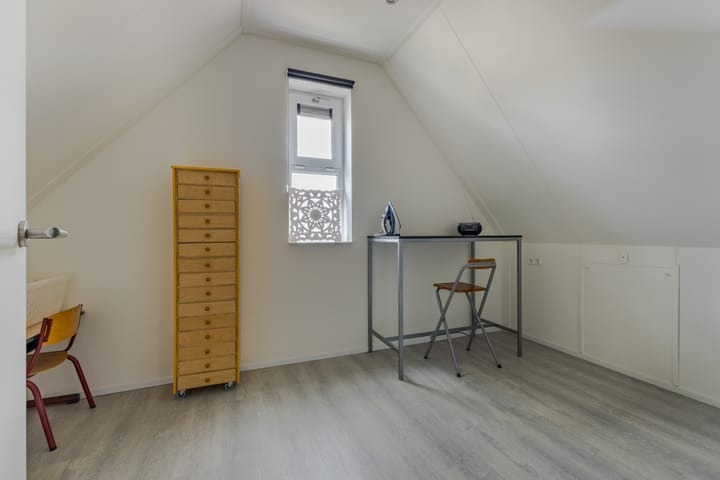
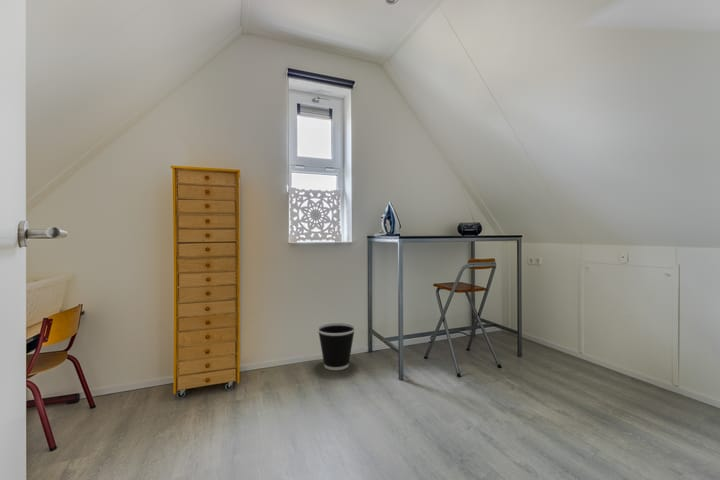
+ wastebasket [317,322,356,371]
